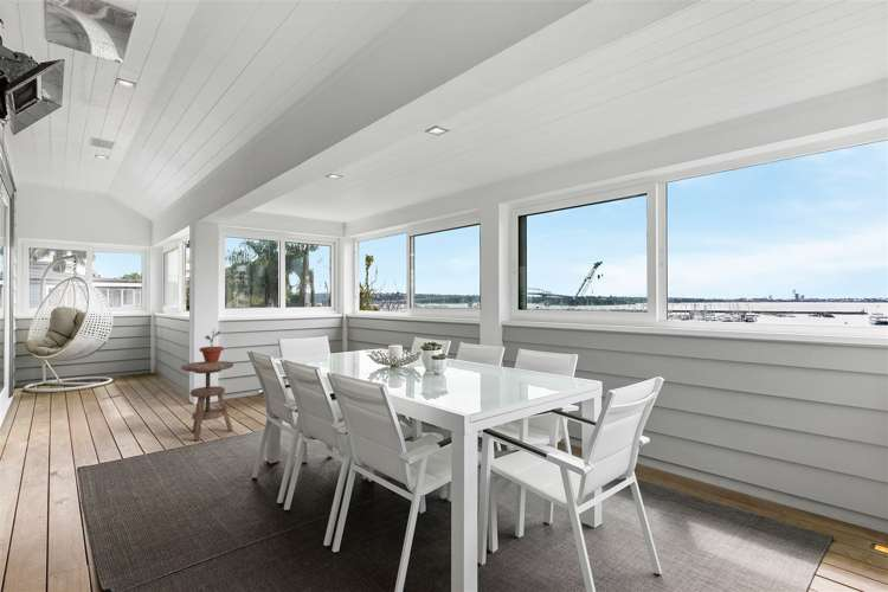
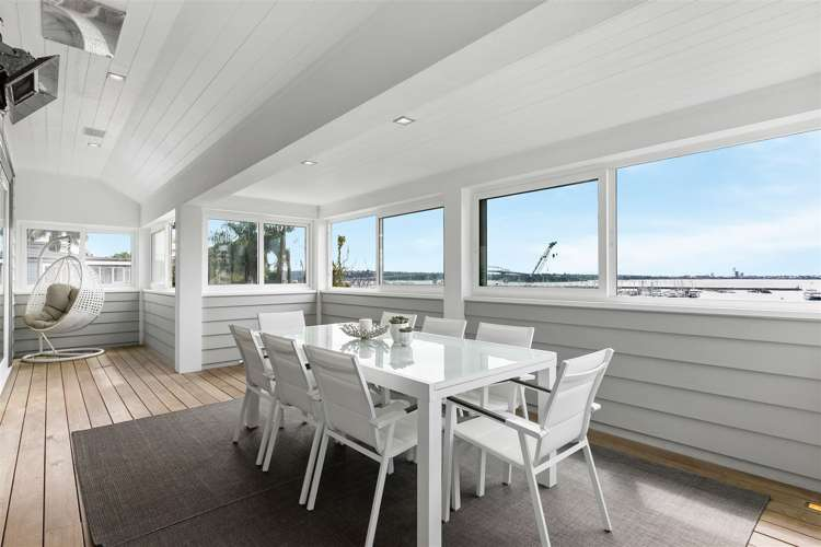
- potted plant [198,328,225,363]
- side table [180,360,234,442]
